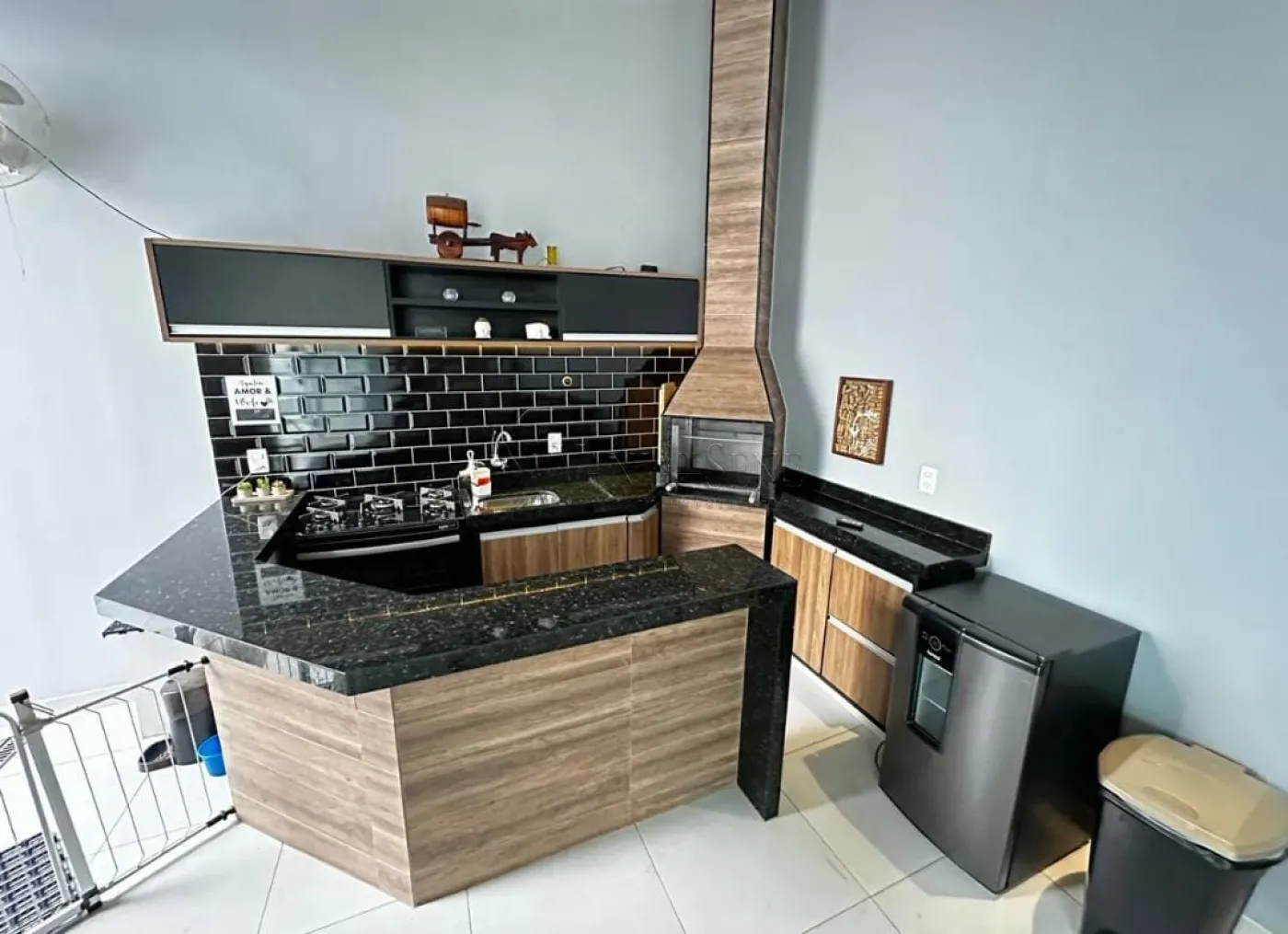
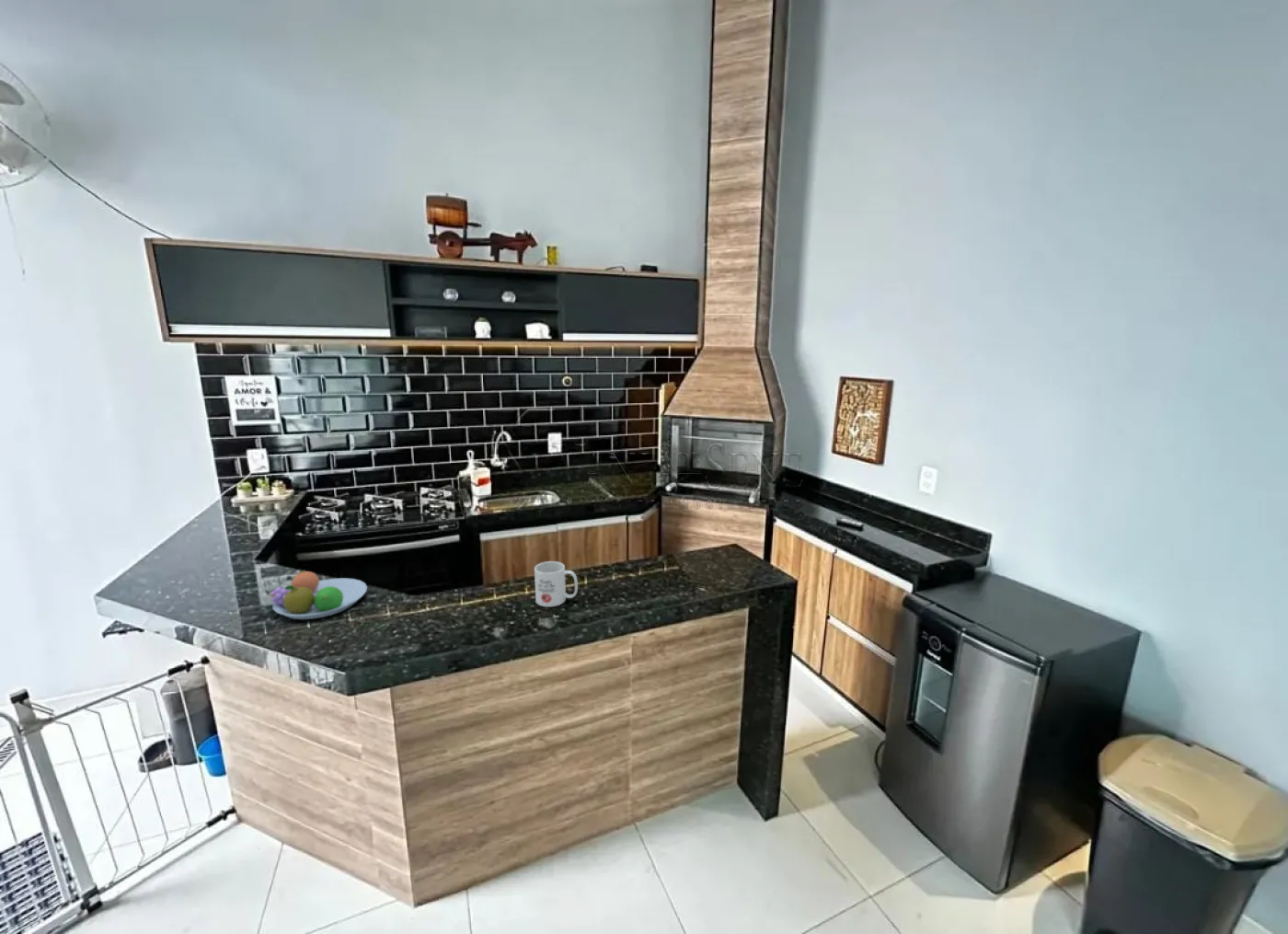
+ fruit bowl [269,569,368,620]
+ mug [534,560,579,607]
